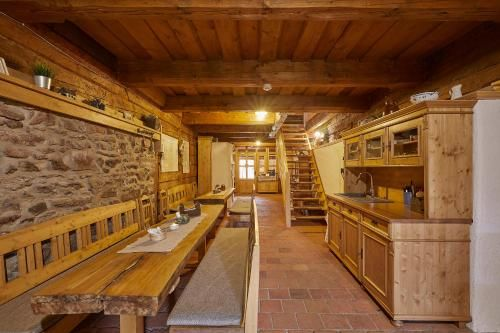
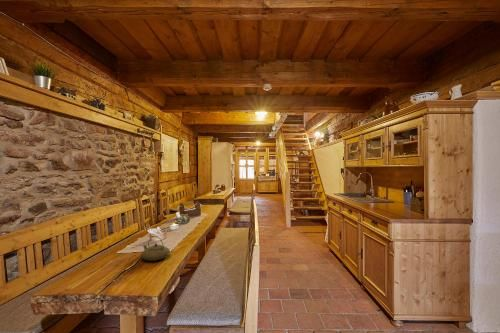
+ teapot [140,235,171,262]
